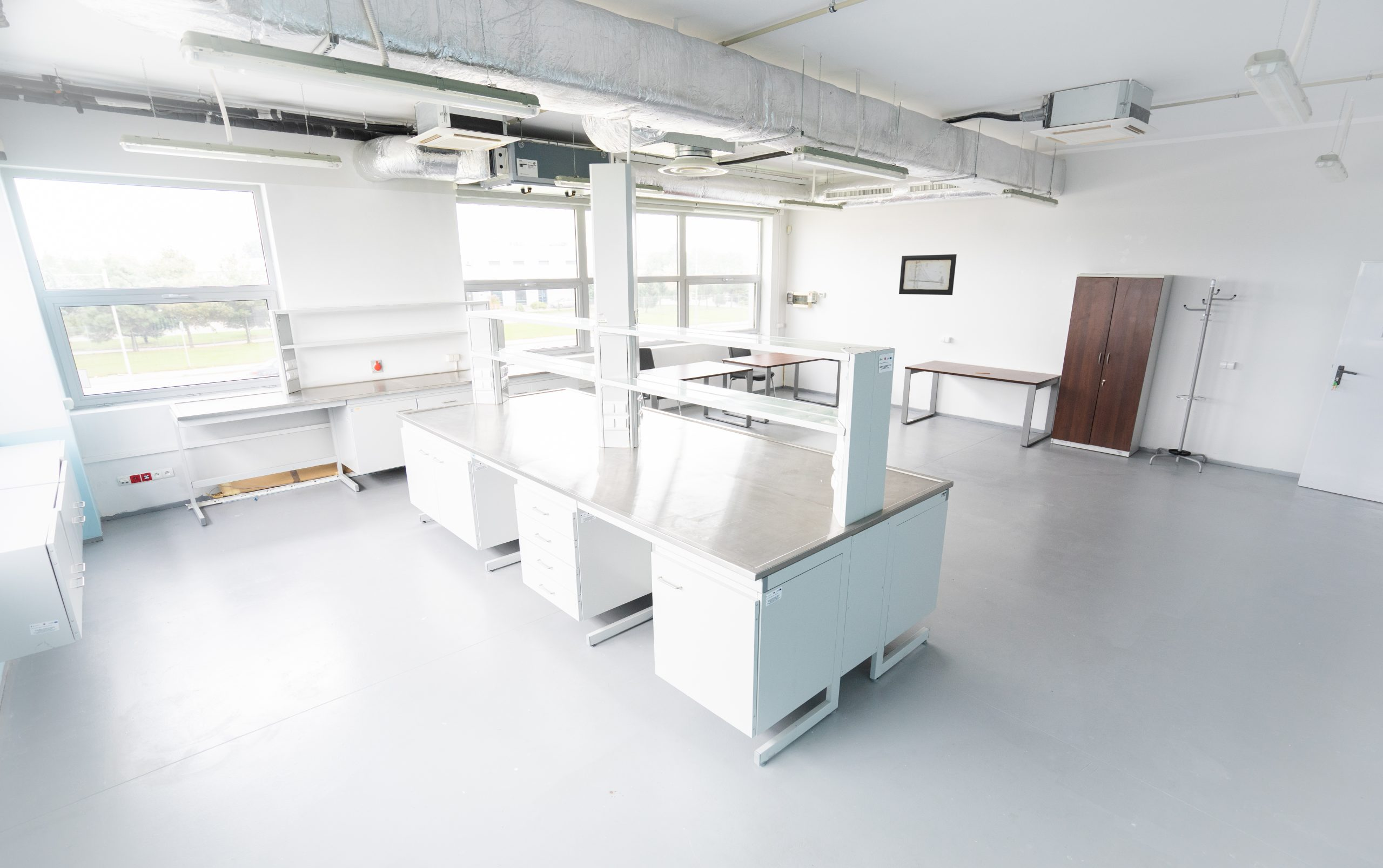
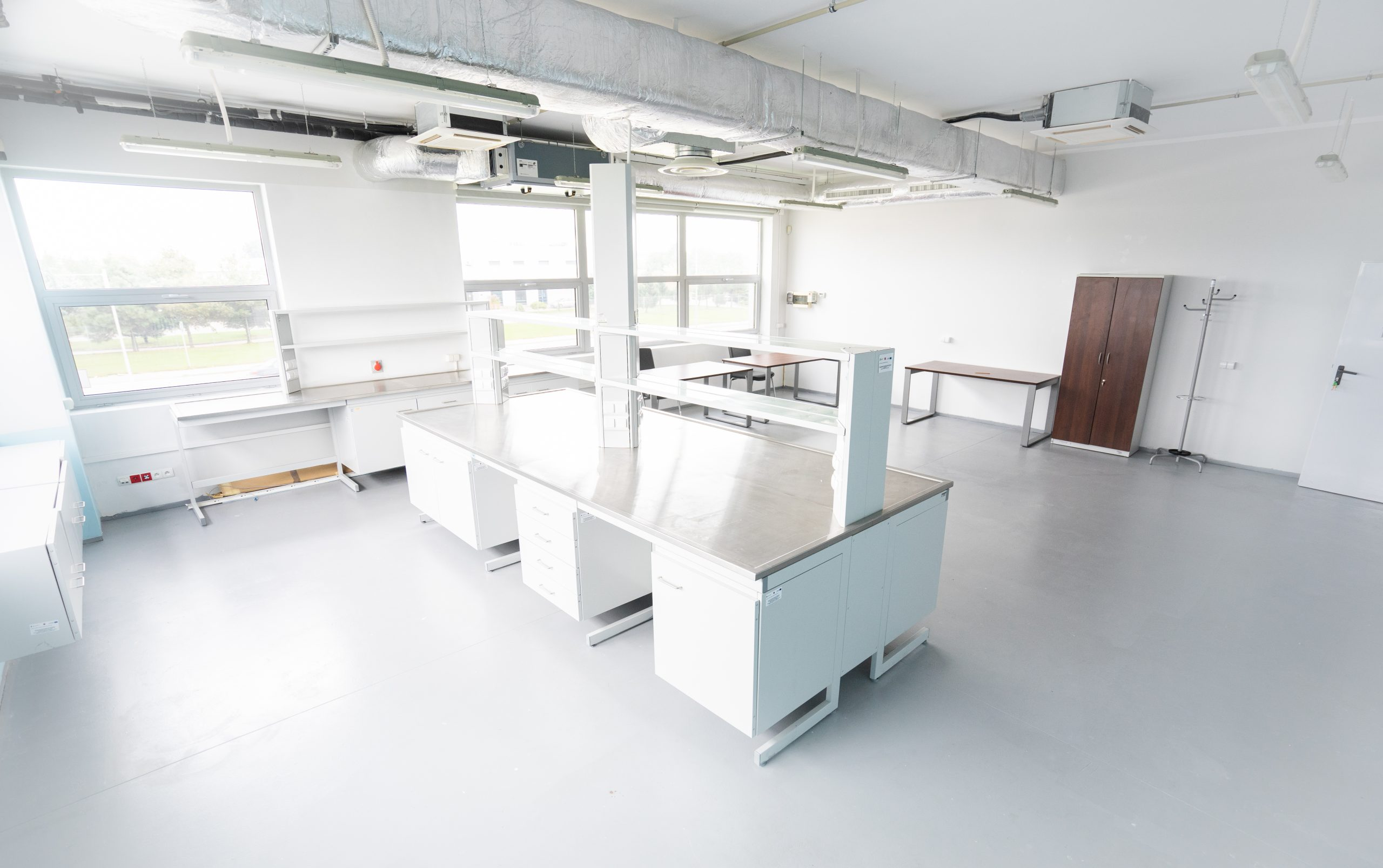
- wall art [898,254,957,295]
